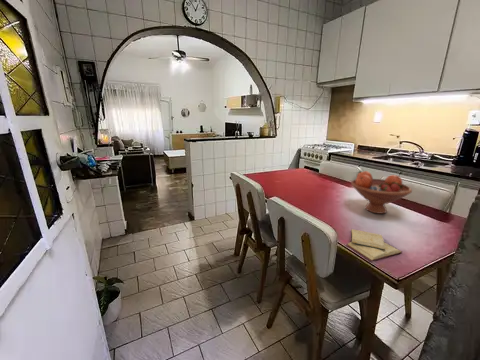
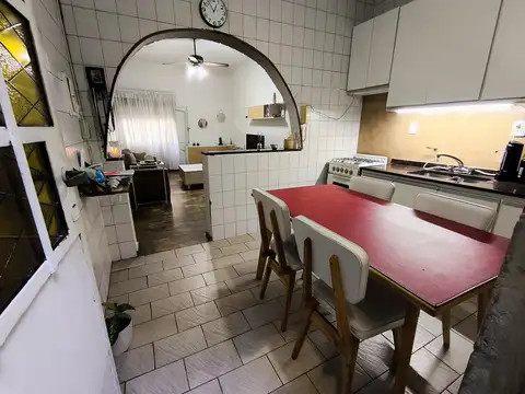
- diary [346,228,403,262]
- fruit bowl [350,170,413,215]
